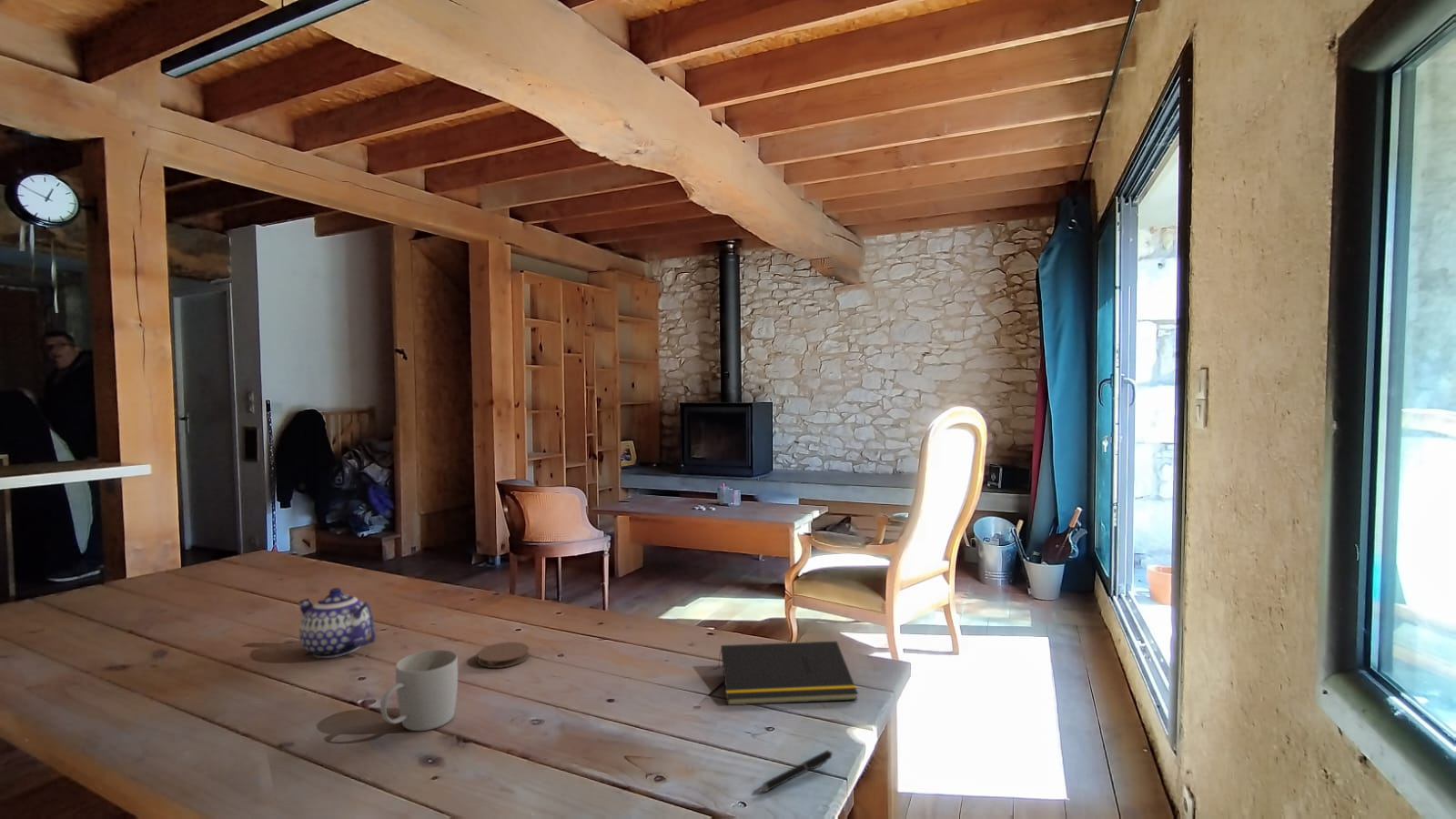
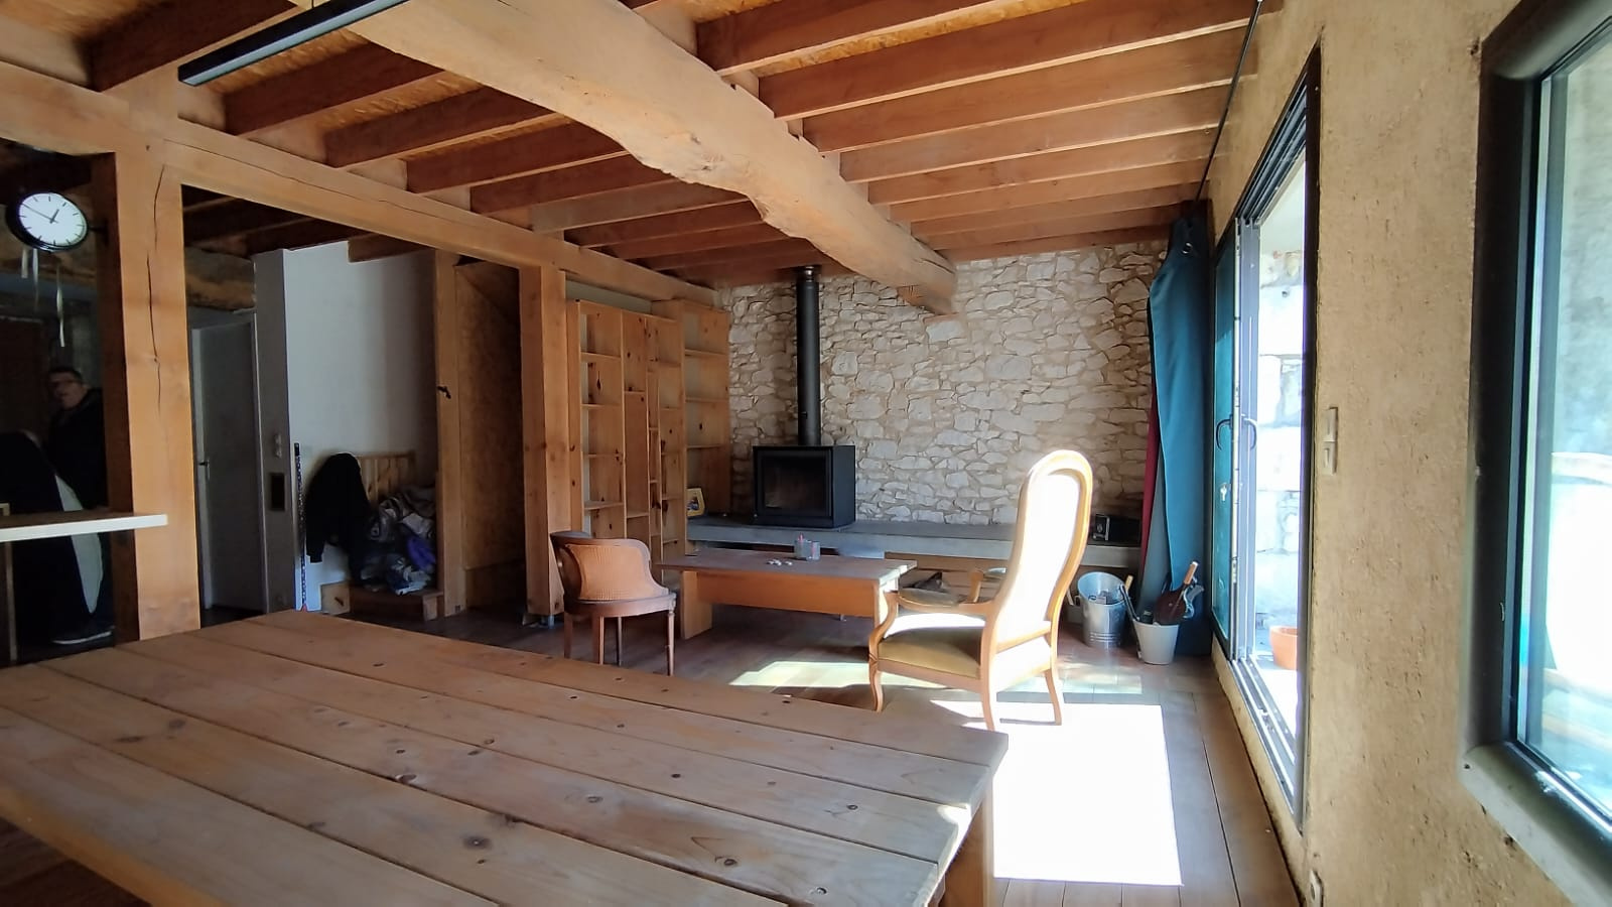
- teapot [298,587,377,659]
- notepad [717,641,859,706]
- coaster [477,642,531,669]
- mug [379,649,459,732]
- pen [756,749,834,793]
